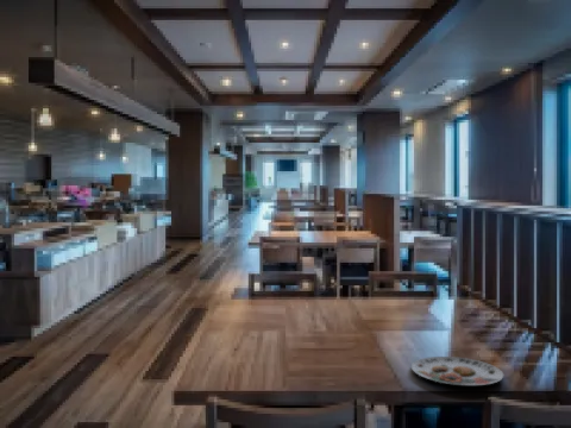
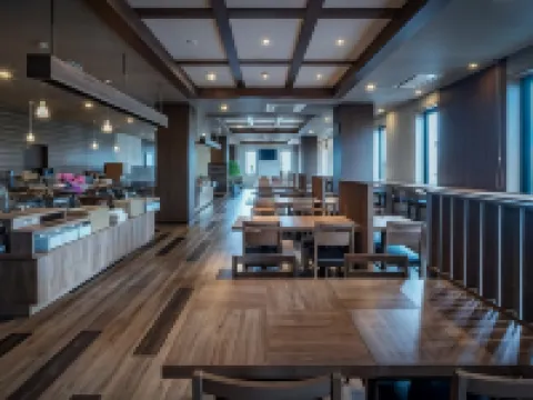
- plate [410,355,504,386]
